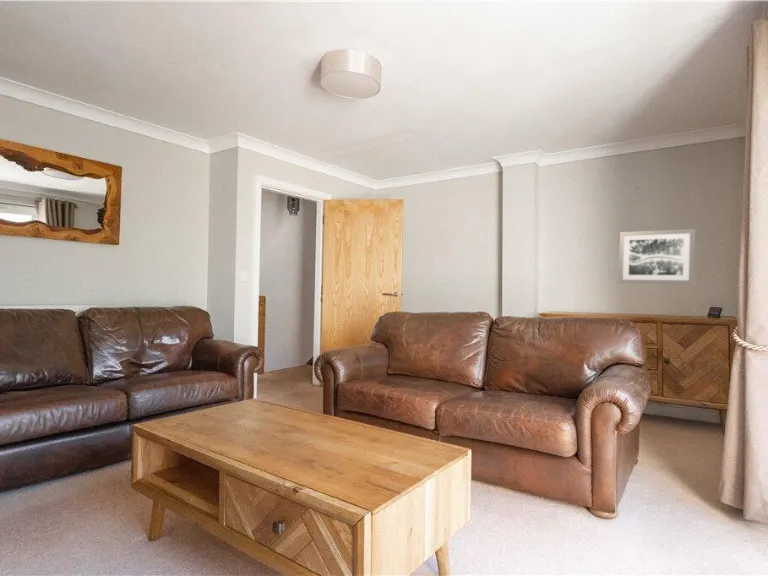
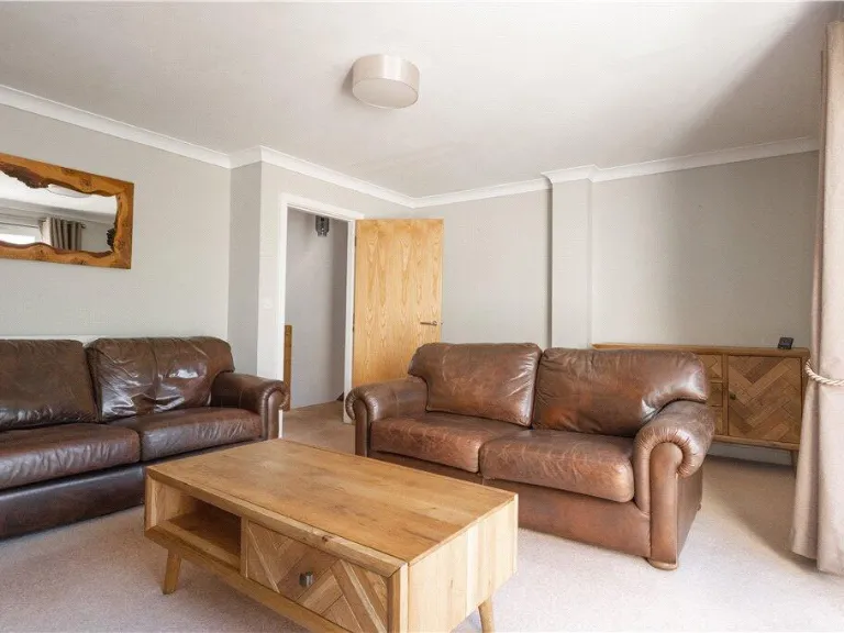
- wall art [618,228,696,285]
